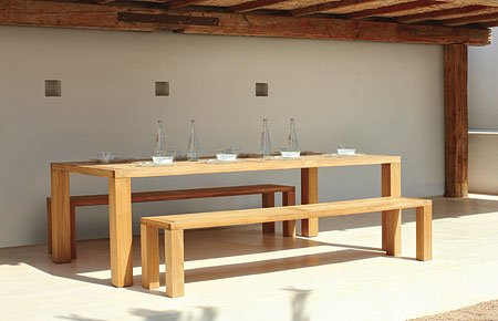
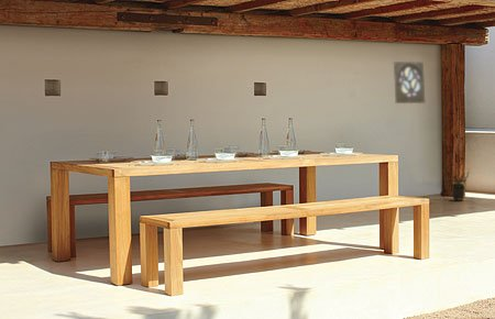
+ wall ornament [393,61,426,105]
+ potted plant [447,167,471,201]
